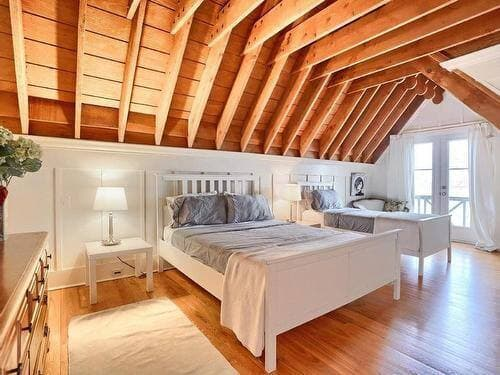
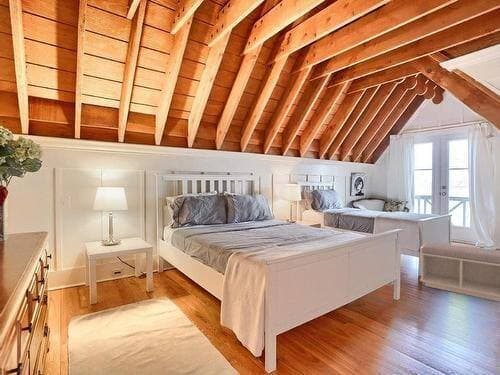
+ bench [419,241,500,302]
